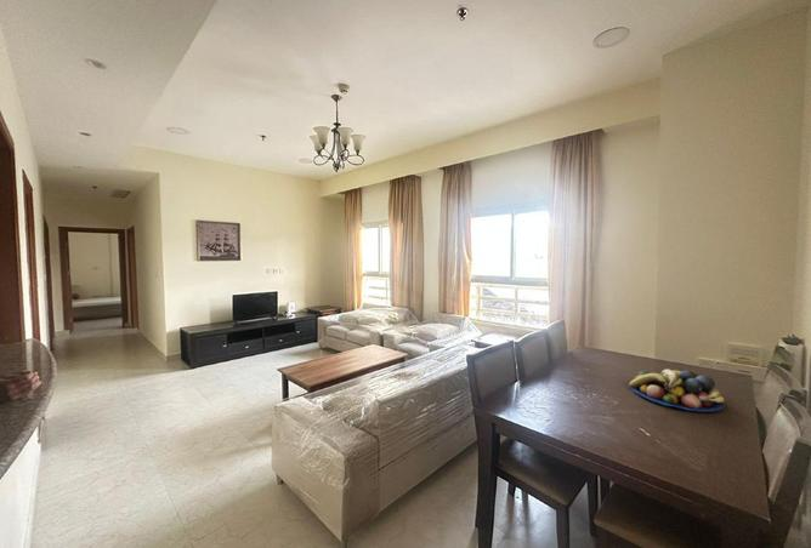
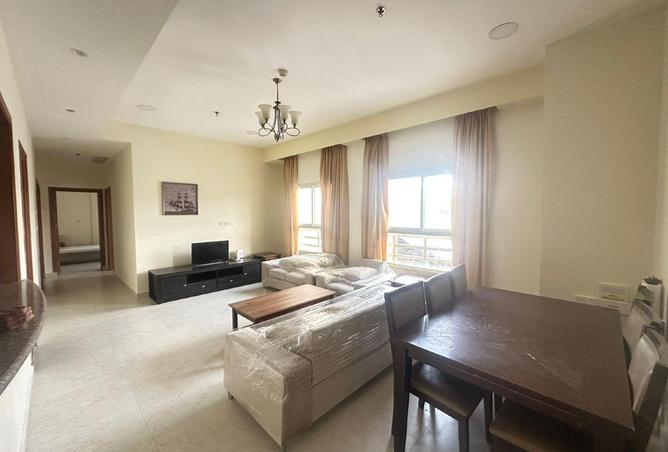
- fruit bowl [628,367,726,413]
